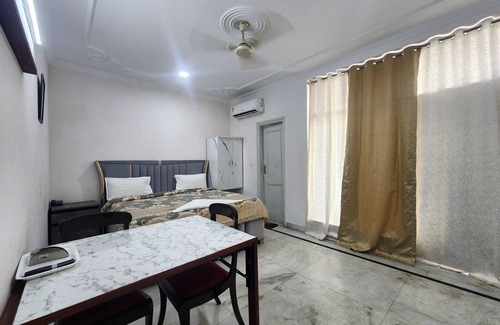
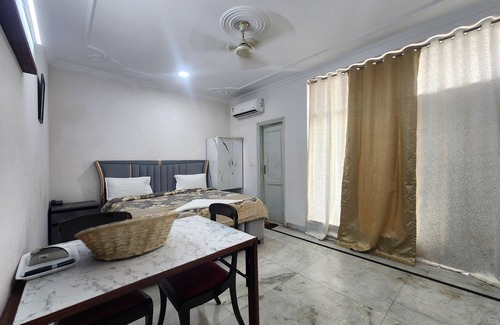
+ fruit basket [74,210,180,262]
